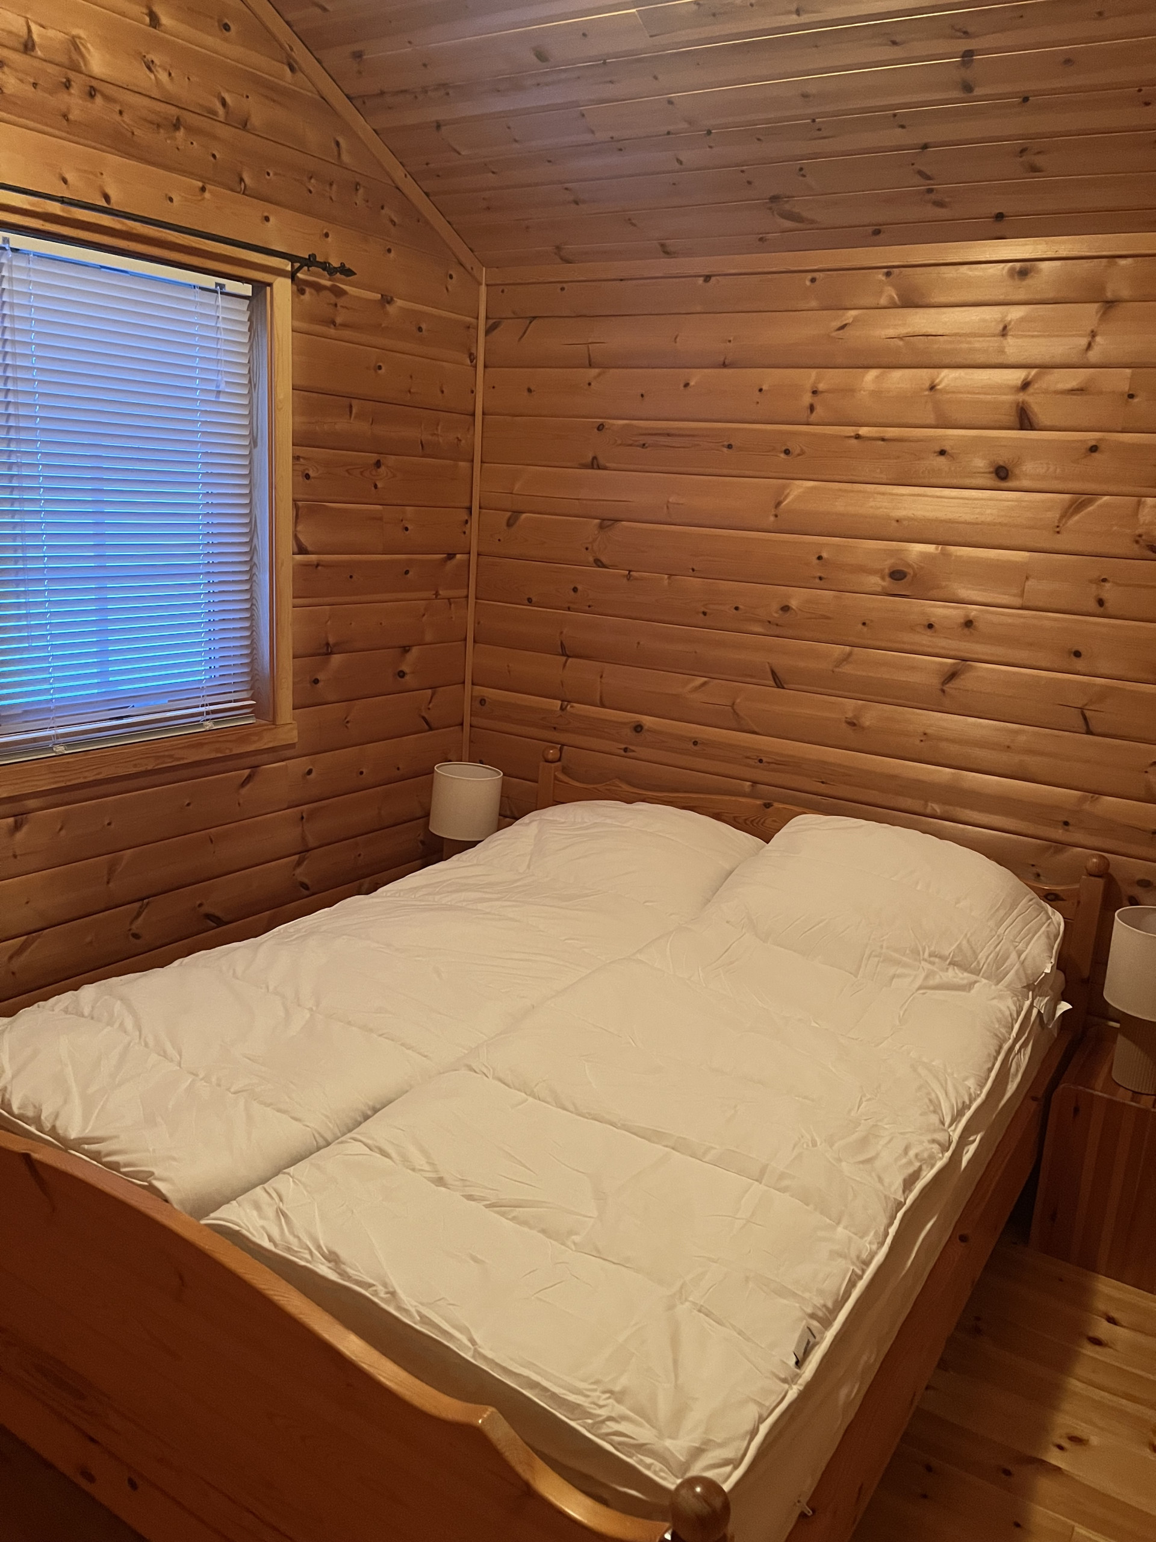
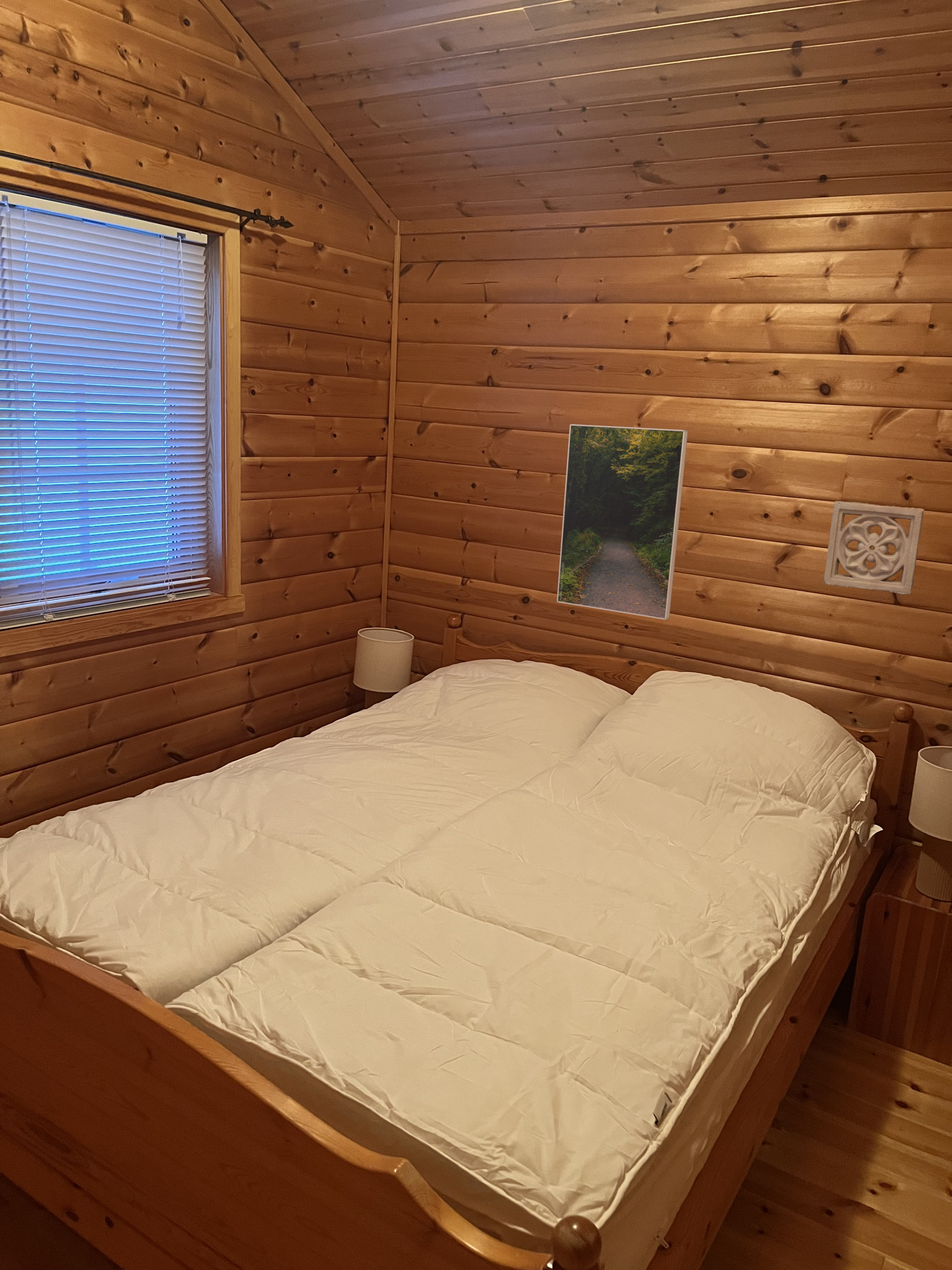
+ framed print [556,424,689,620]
+ wall ornament [824,501,925,595]
